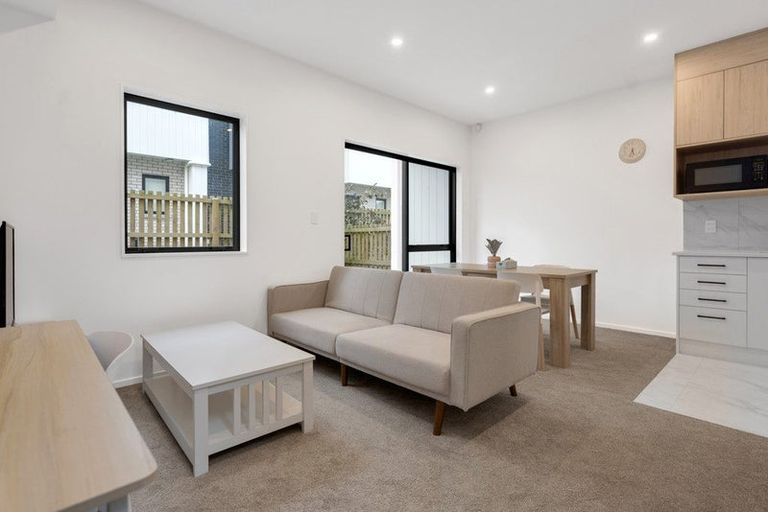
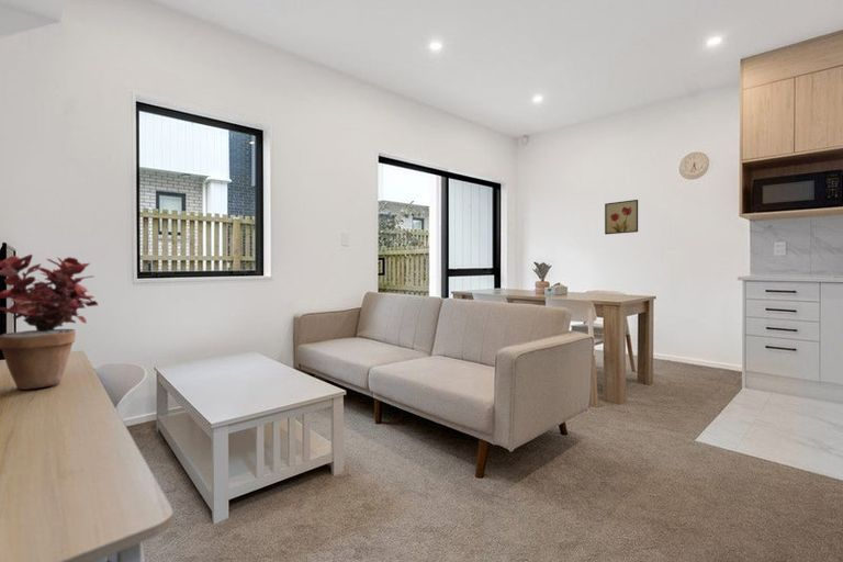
+ wall art [604,199,639,236]
+ potted plant [0,254,99,391]
